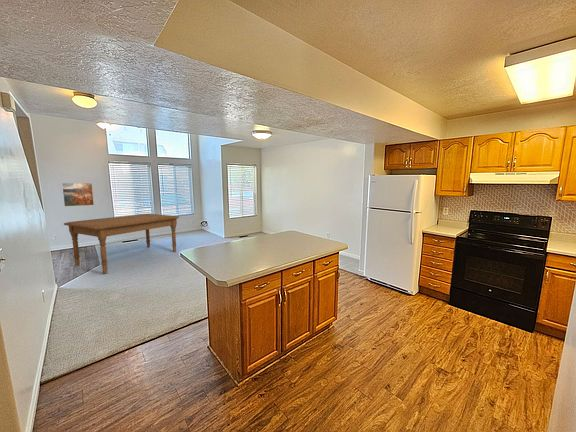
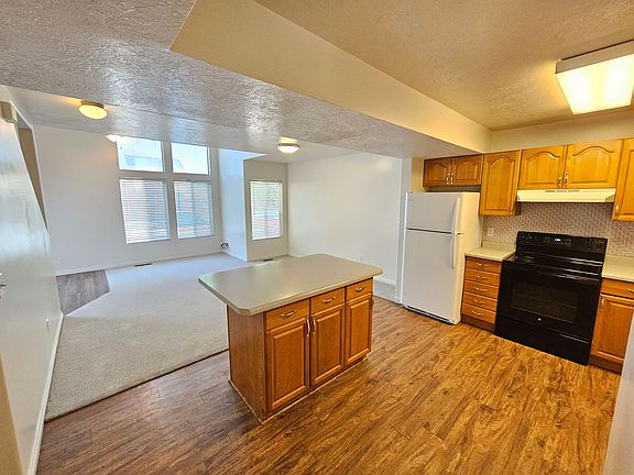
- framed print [61,182,95,207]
- dining table [63,213,180,274]
